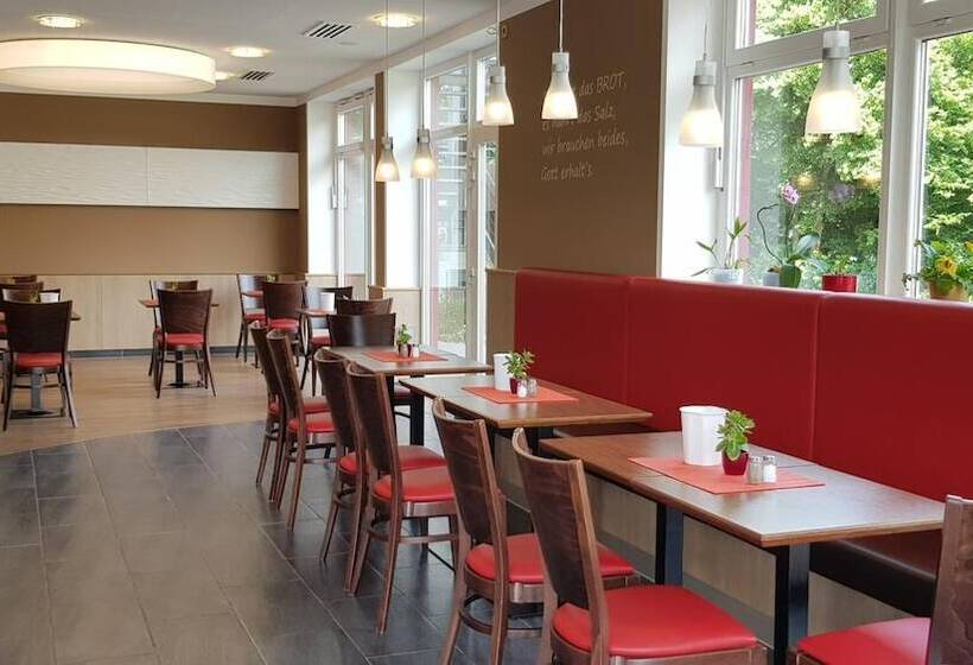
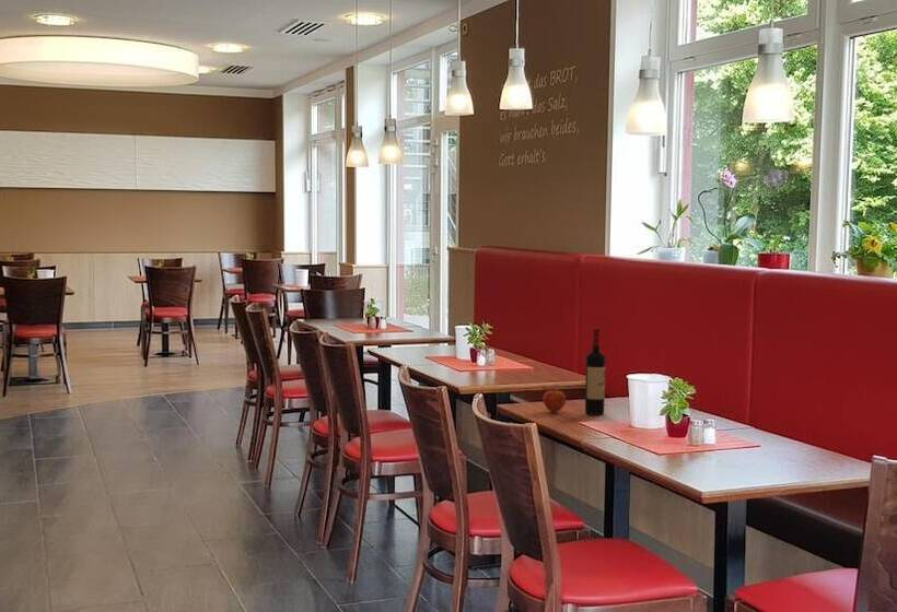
+ wine bottle [584,327,606,416]
+ apple [543,388,567,413]
